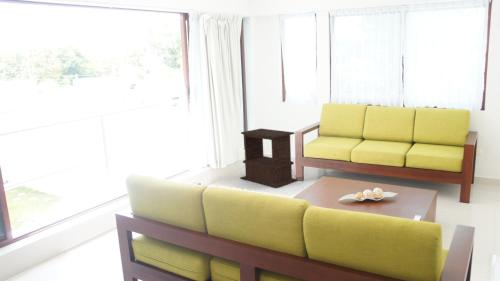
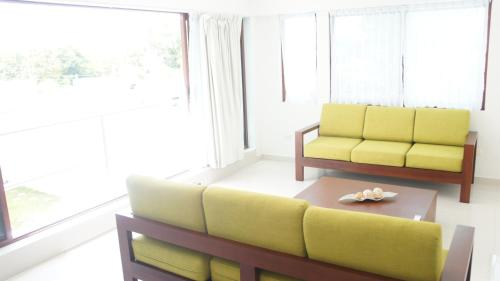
- side table [239,128,299,189]
